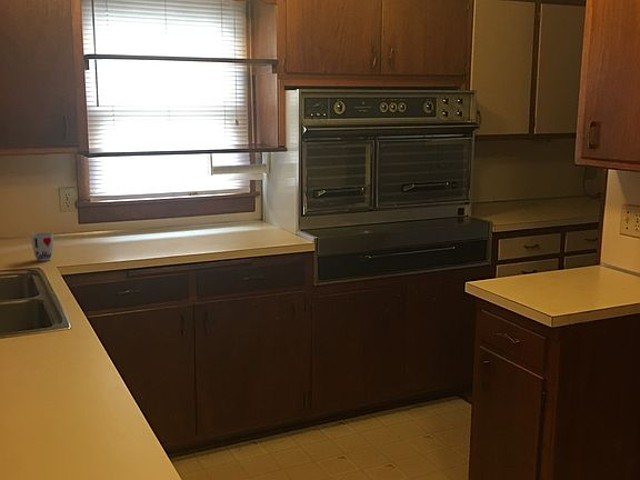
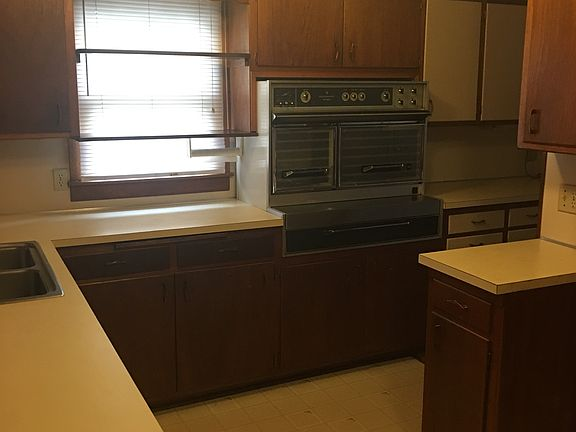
- cup [30,232,54,262]
